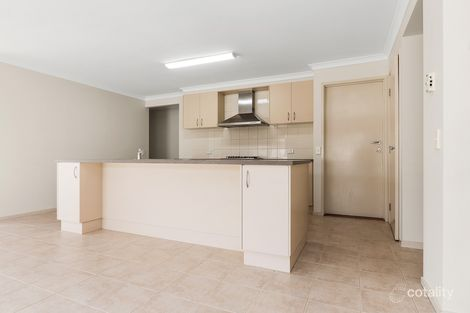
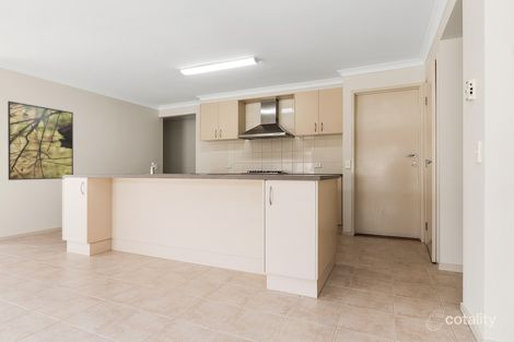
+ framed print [7,101,74,181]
